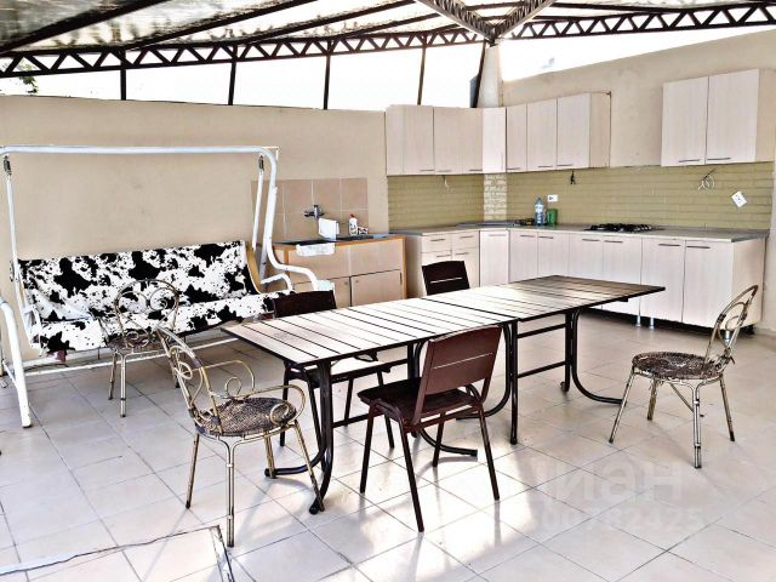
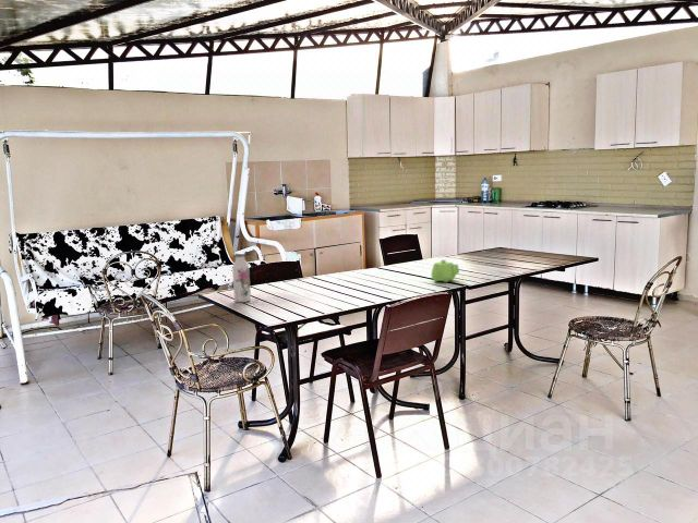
+ water bottle [231,252,252,303]
+ teapot [431,259,460,283]
